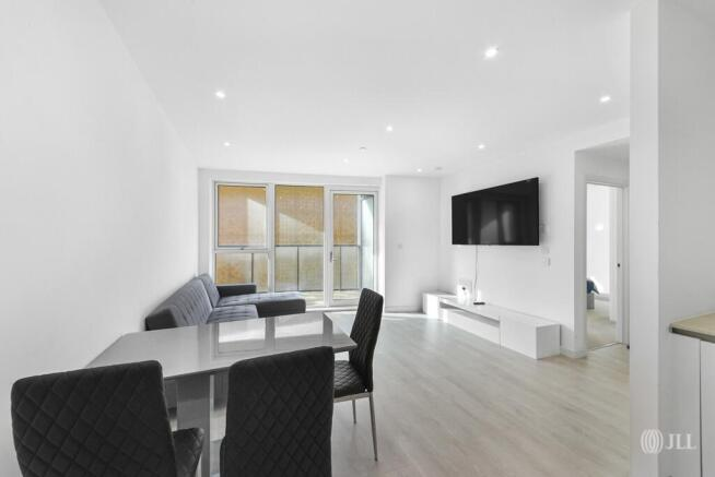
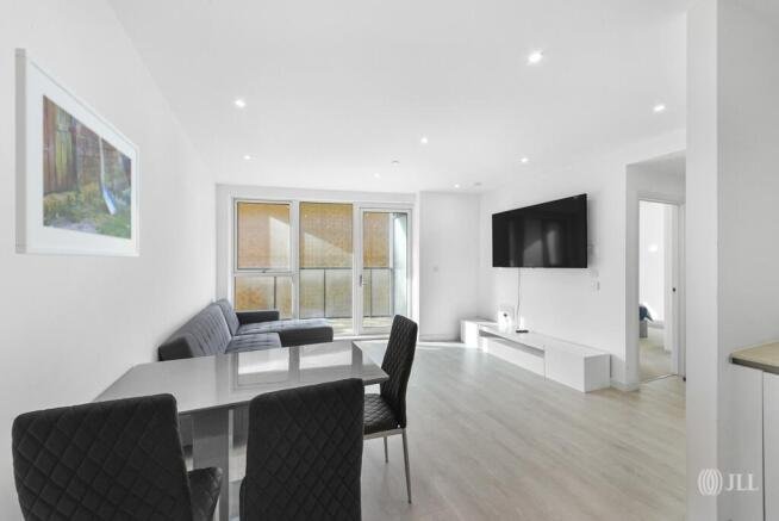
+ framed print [14,46,141,259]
